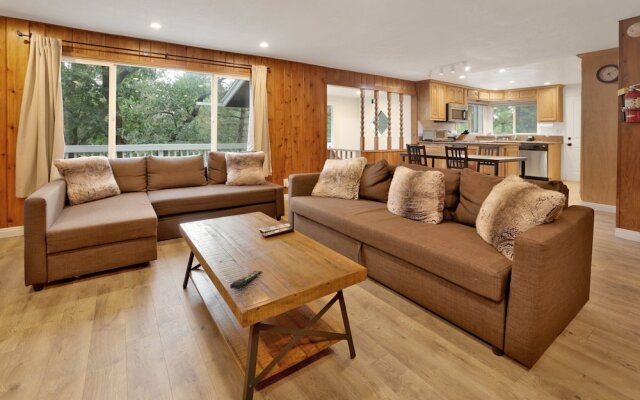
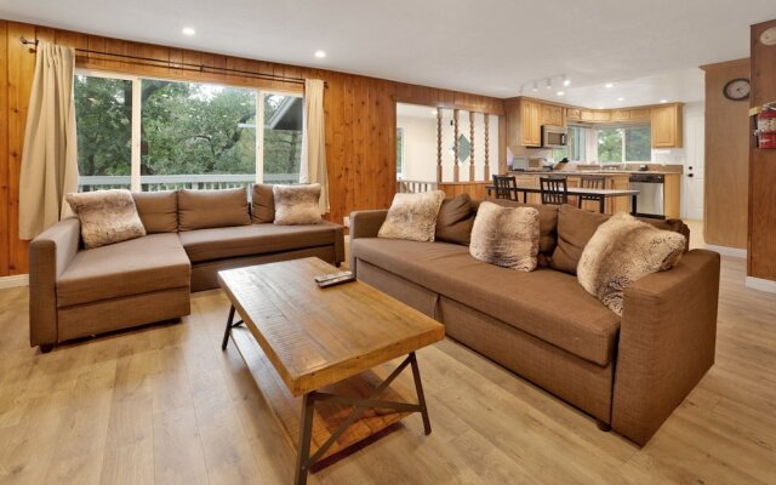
- remote control [229,270,263,290]
